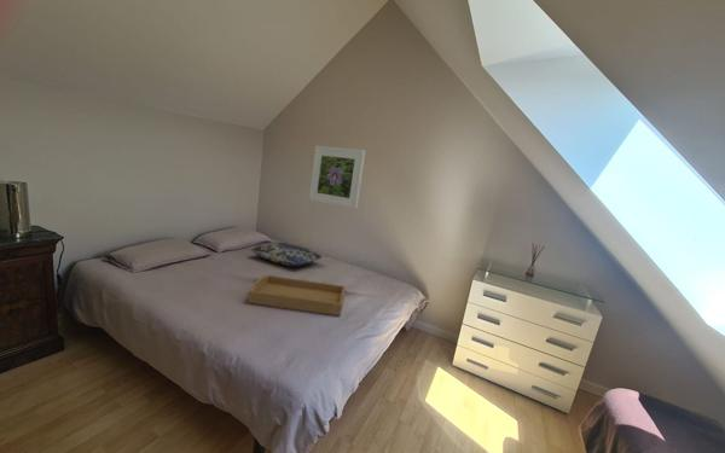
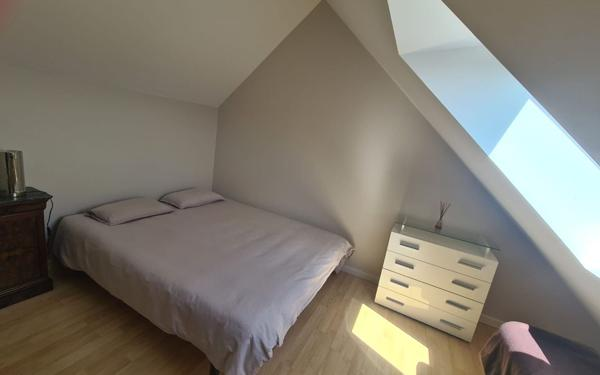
- cushion [250,242,323,268]
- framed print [308,145,366,210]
- serving tray [246,274,347,318]
